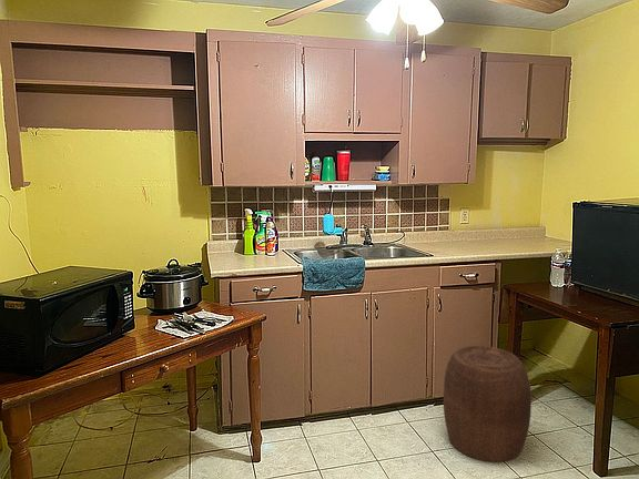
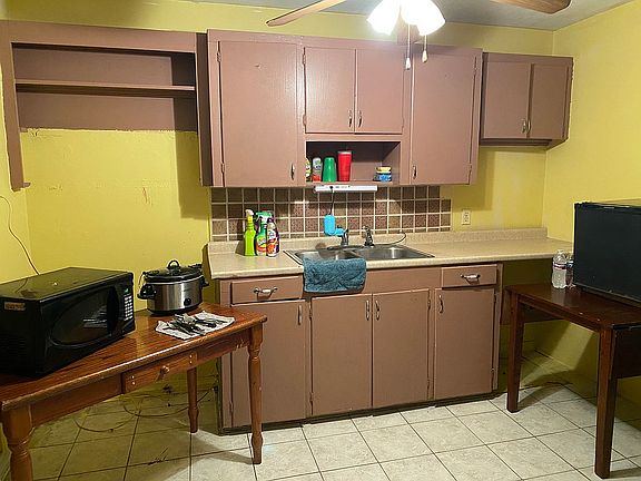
- stool [443,345,532,462]
